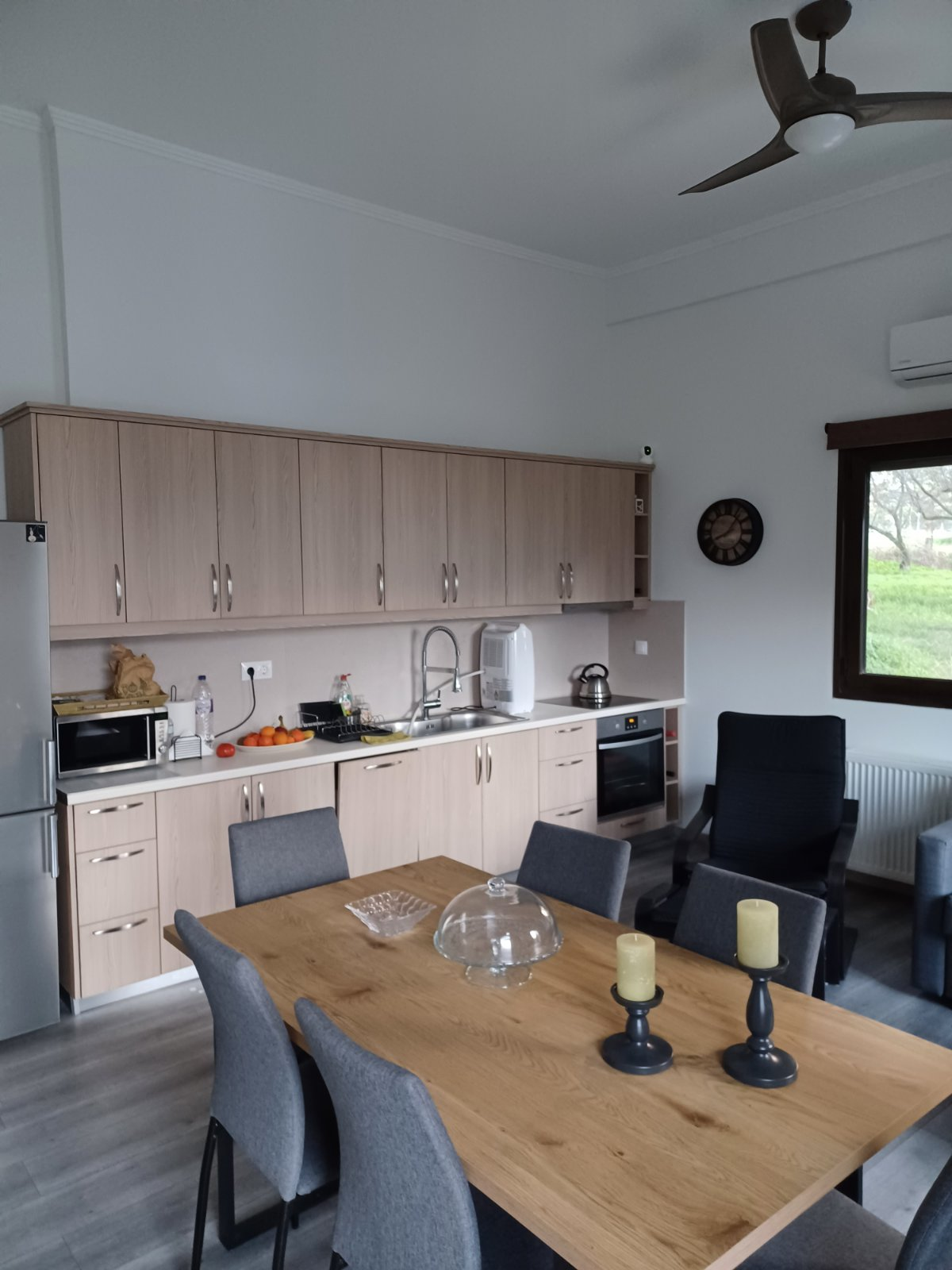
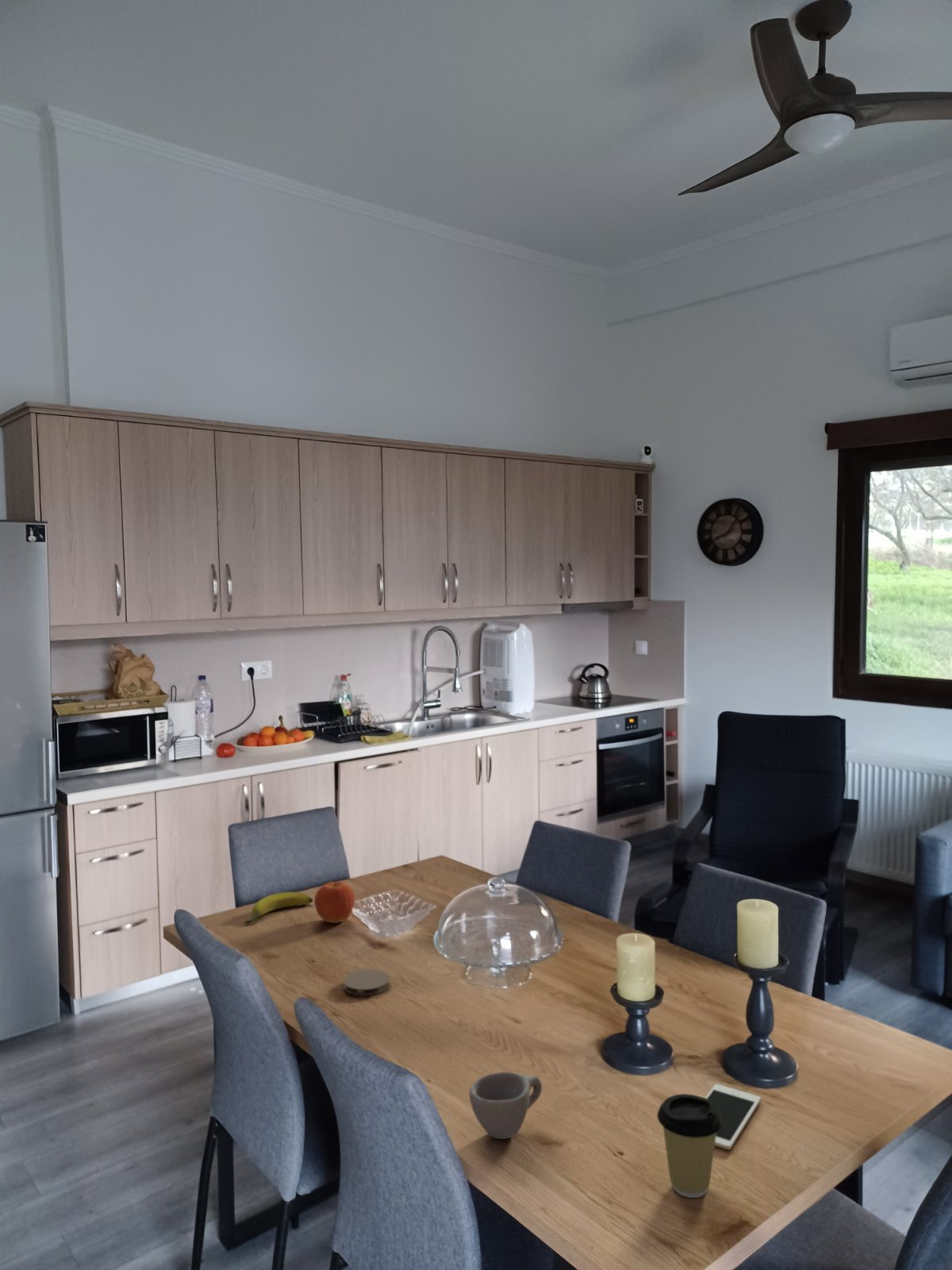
+ coffee cup [656,1093,722,1199]
+ cup [468,1071,543,1140]
+ coaster [343,969,391,996]
+ fruit [313,881,355,924]
+ banana [244,891,313,925]
+ cell phone [704,1083,762,1150]
